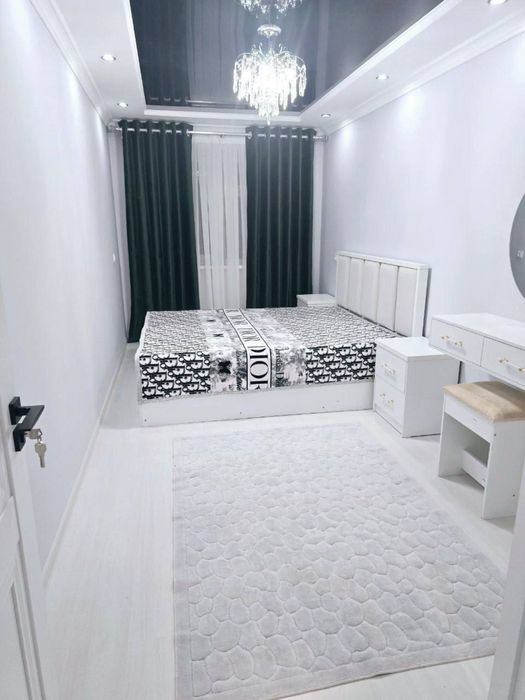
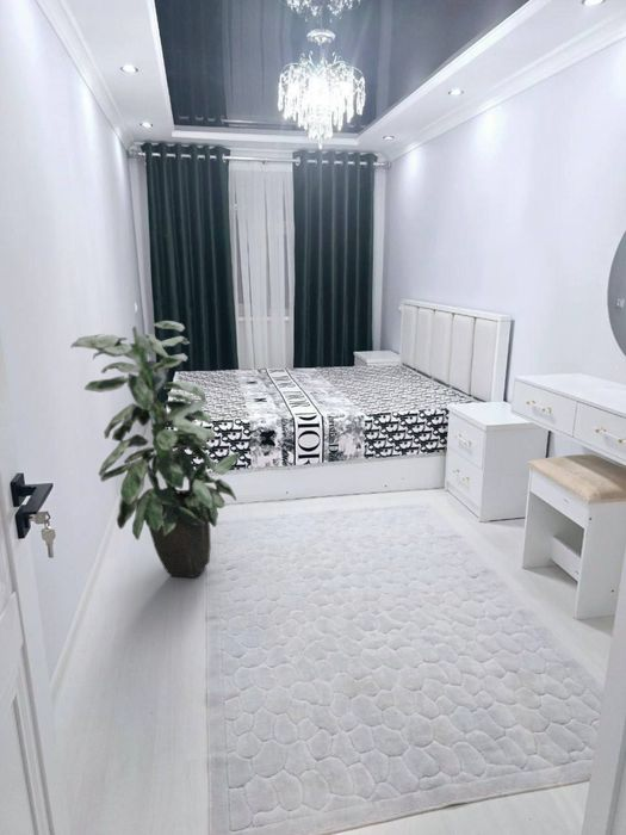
+ indoor plant [69,320,242,579]
